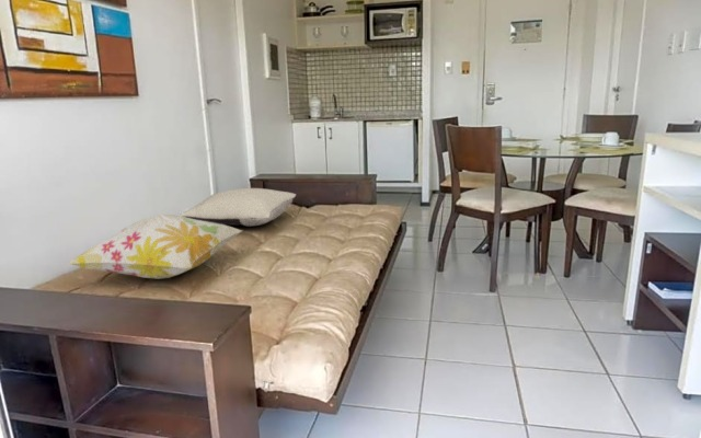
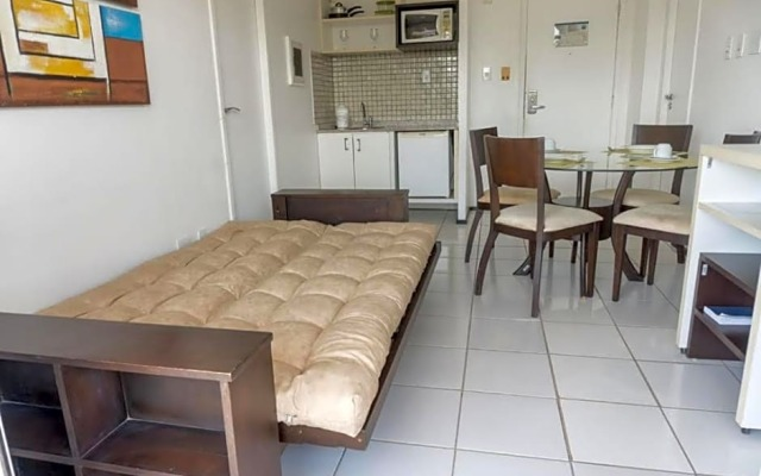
- pillow [179,187,297,228]
- decorative pillow [65,214,244,280]
